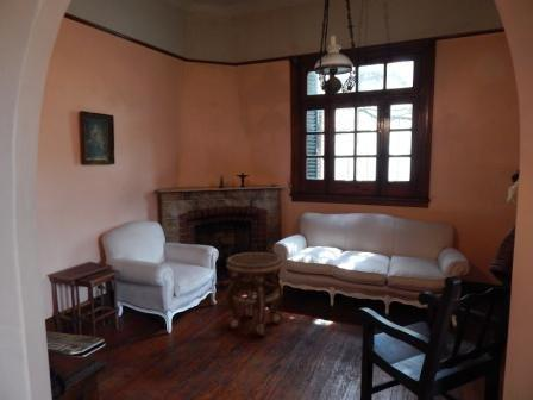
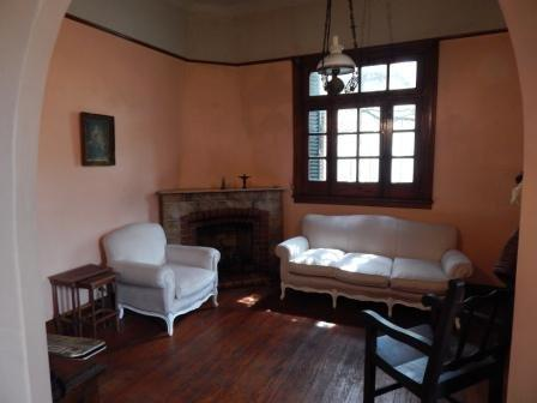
- side table [225,251,284,337]
